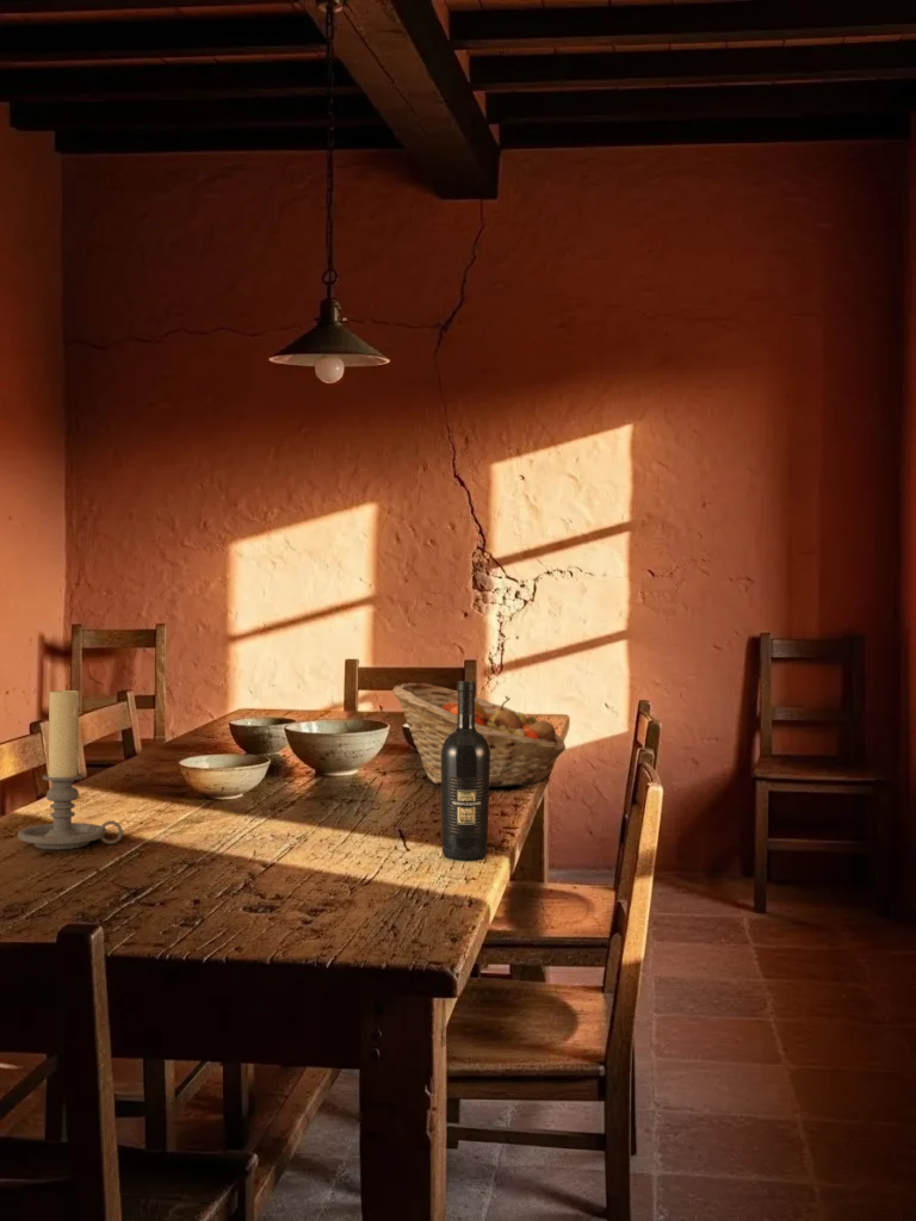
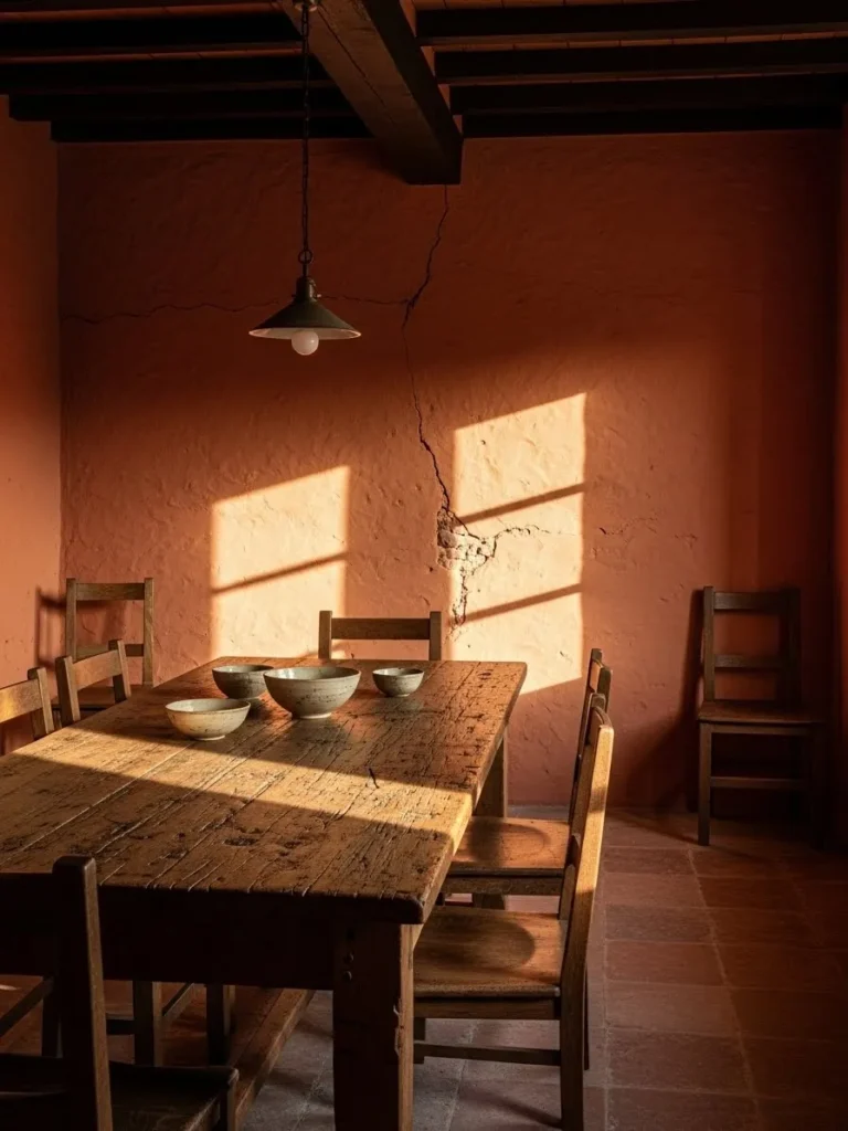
- fruit basket [391,682,567,788]
- wine bottle [440,680,490,861]
- candle holder [17,687,124,850]
